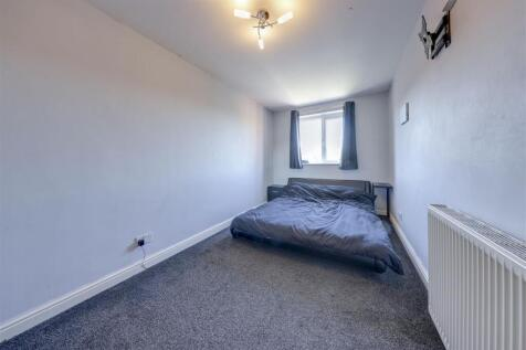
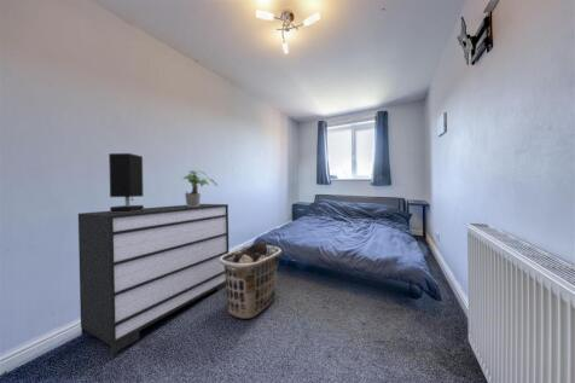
+ table lamp [108,152,145,213]
+ dresser [77,203,230,355]
+ potted plant [182,169,219,207]
+ clothes hamper [219,240,283,320]
